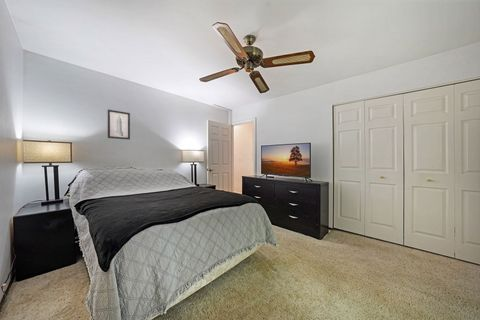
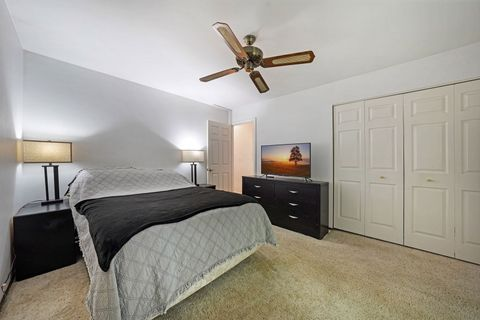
- wall art [107,109,131,141]
